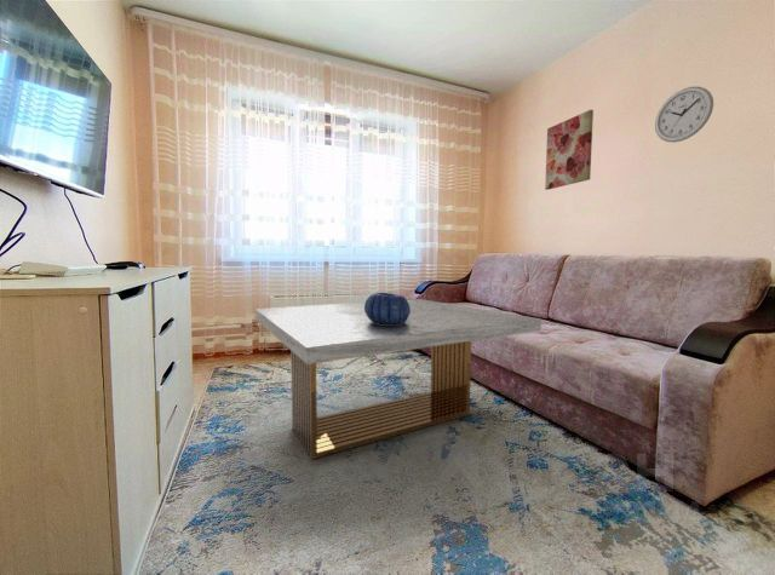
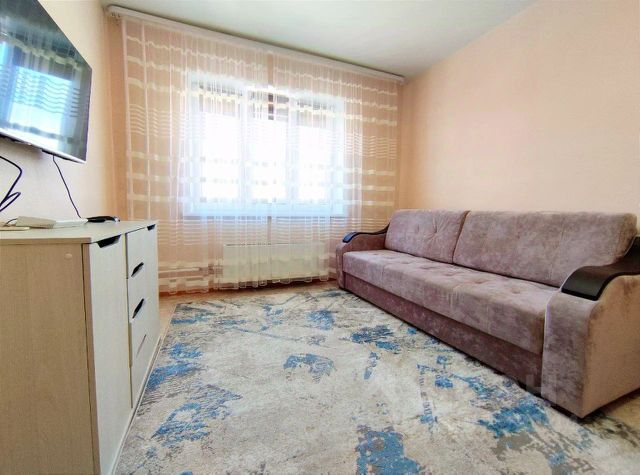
- coffee table [254,298,542,460]
- decorative bowl [364,292,411,324]
- wall clock [654,86,714,144]
- wall art [544,109,595,191]
